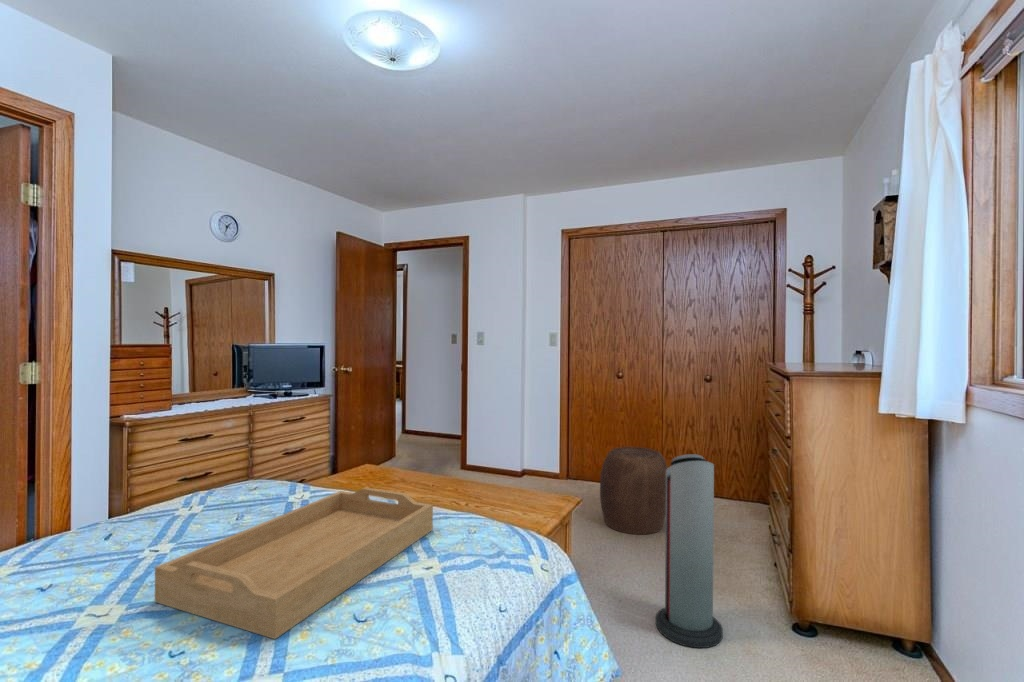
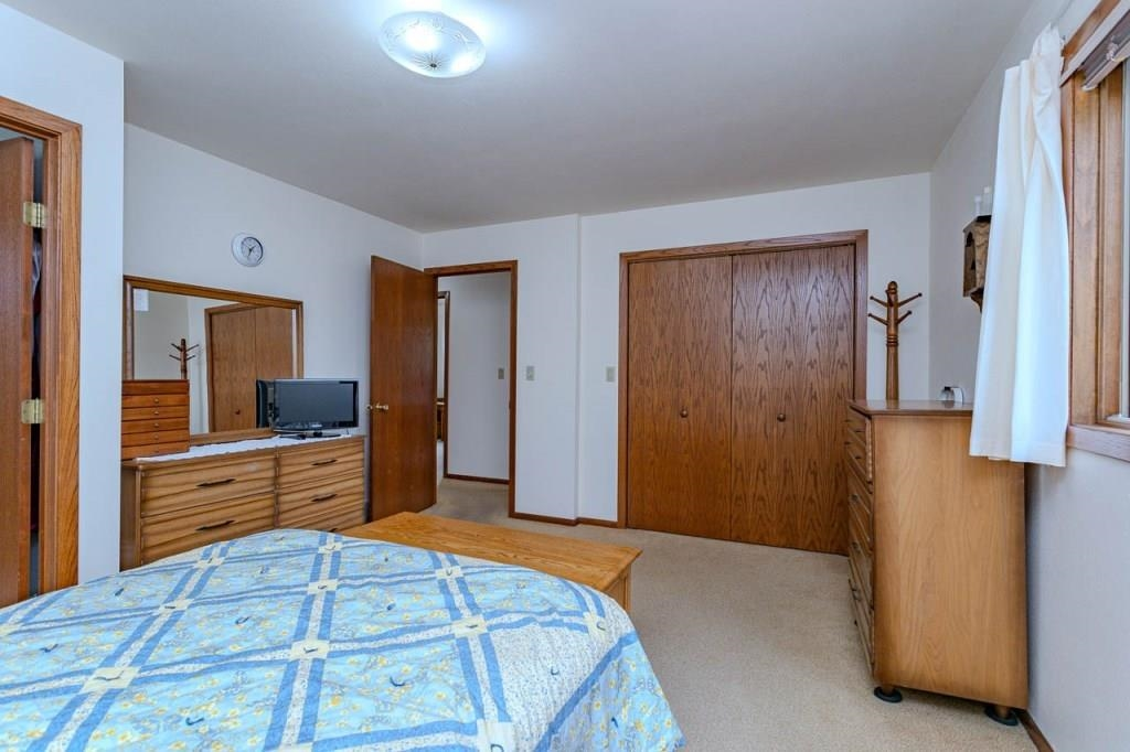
- serving tray [154,487,434,640]
- air purifier [655,453,724,649]
- stool [599,446,668,535]
